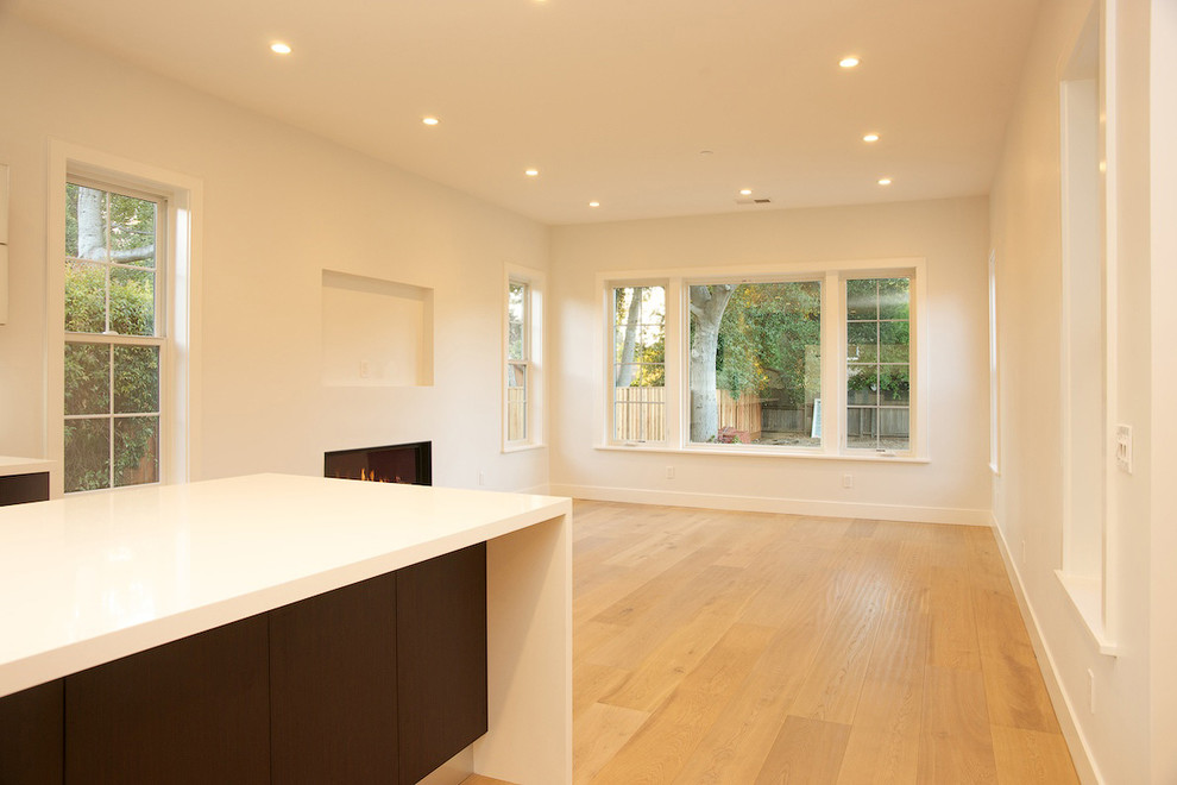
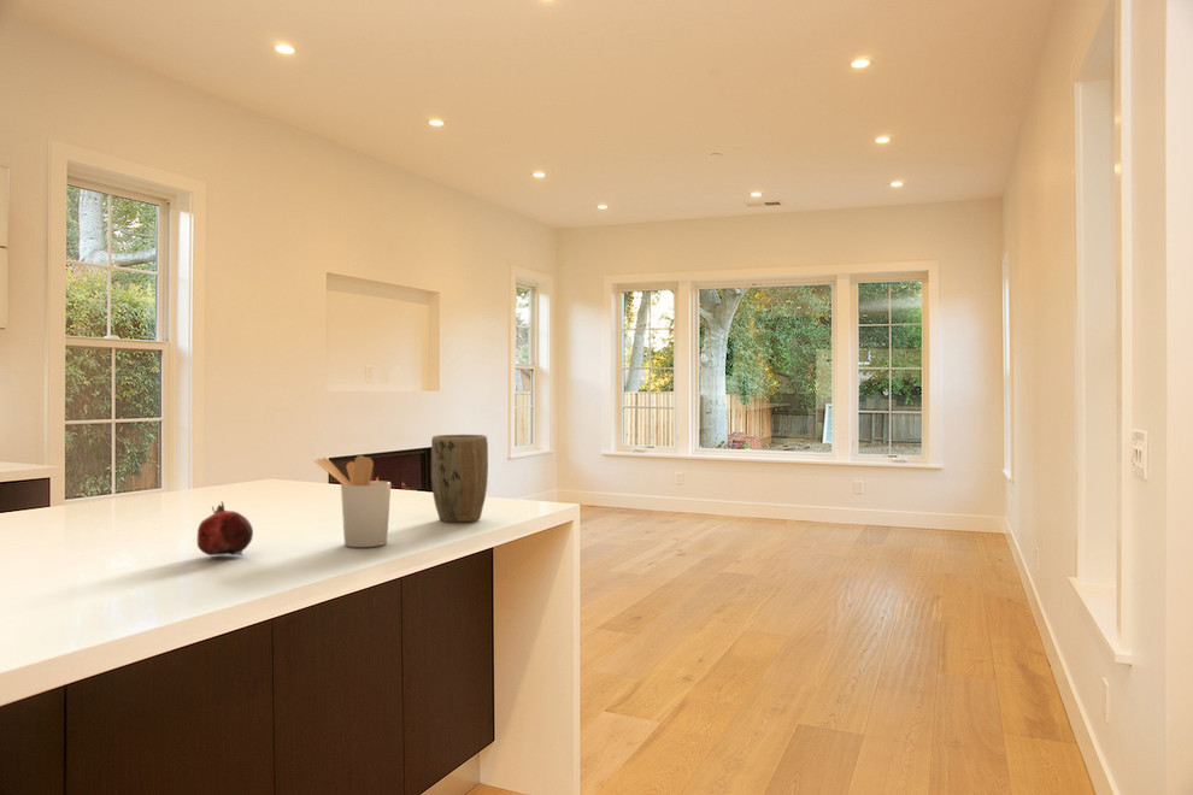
+ plant pot [430,434,489,523]
+ utensil holder [313,454,392,548]
+ fruit [196,500,254,556]
